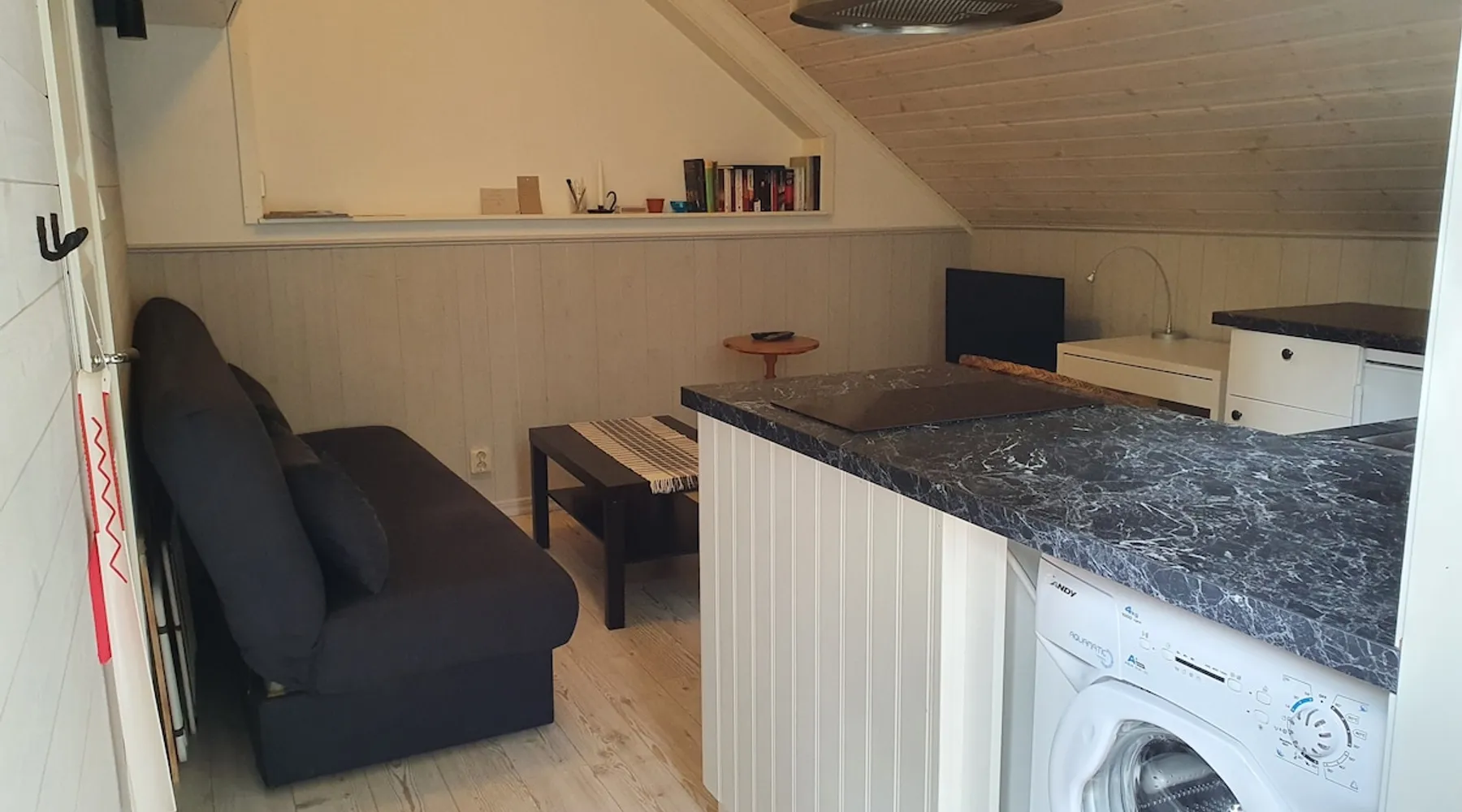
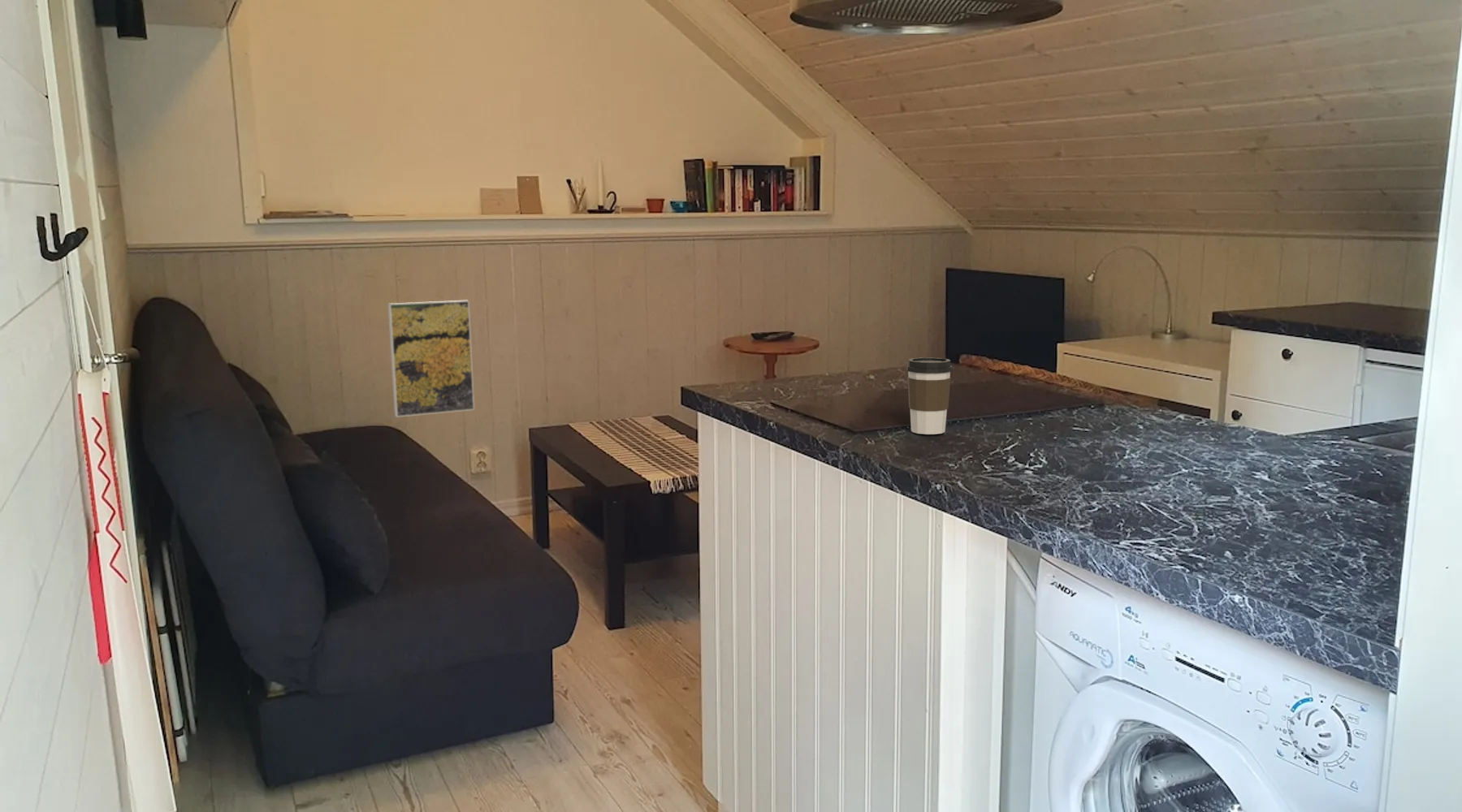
+ coffee cup [906,356,954,435]
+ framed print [387,300,475,418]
